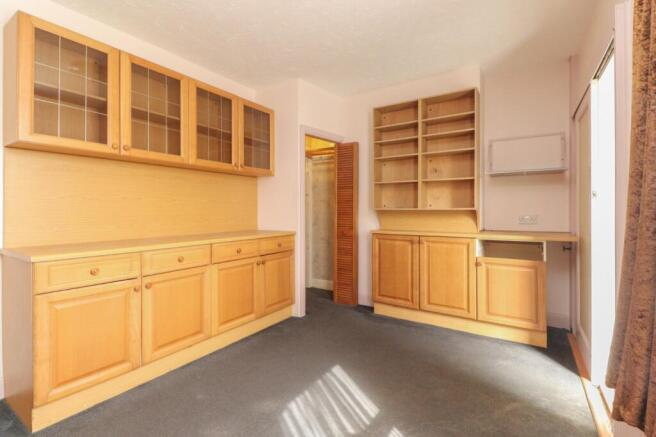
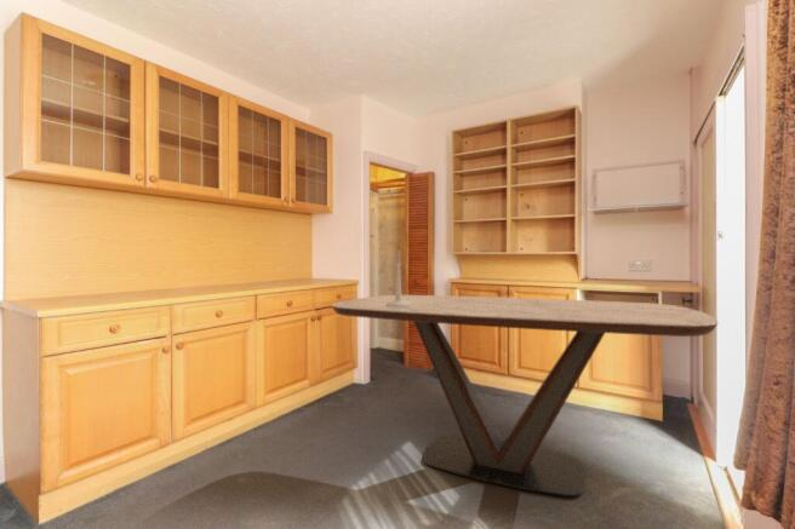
+ candlestick [387,248,411,306]
+ dining table [331,294,719,498]
